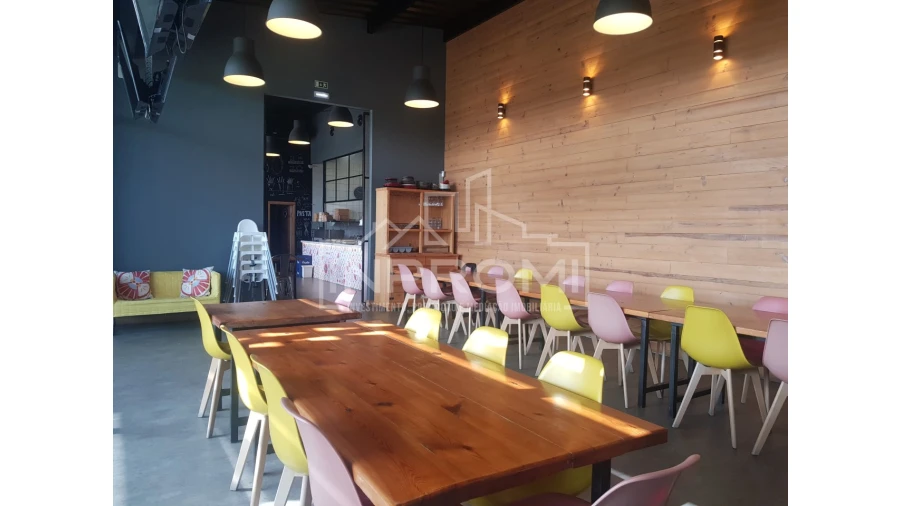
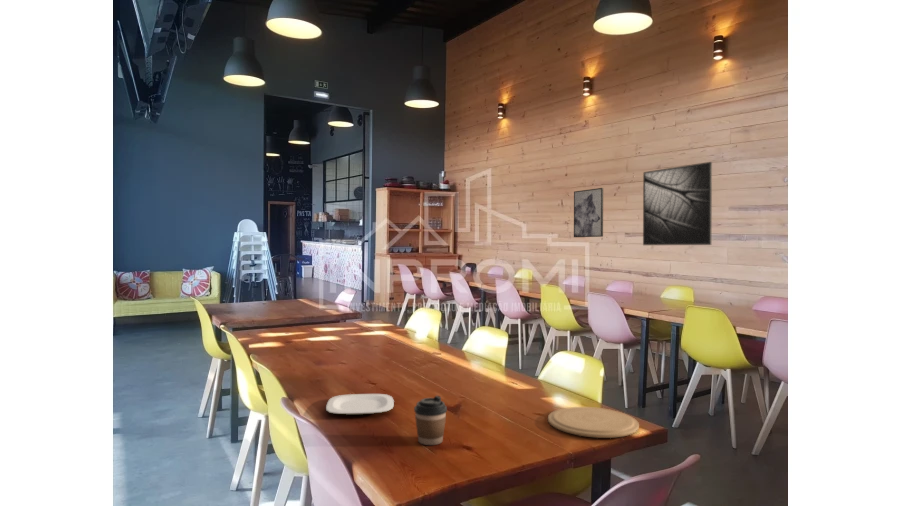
+ plate [325,393,395,416]
+ wall art [573,187,604,238]
+ plate [547,406,640,439]
+ coffee cup [413,395,448,446]
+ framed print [642,161,713,246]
